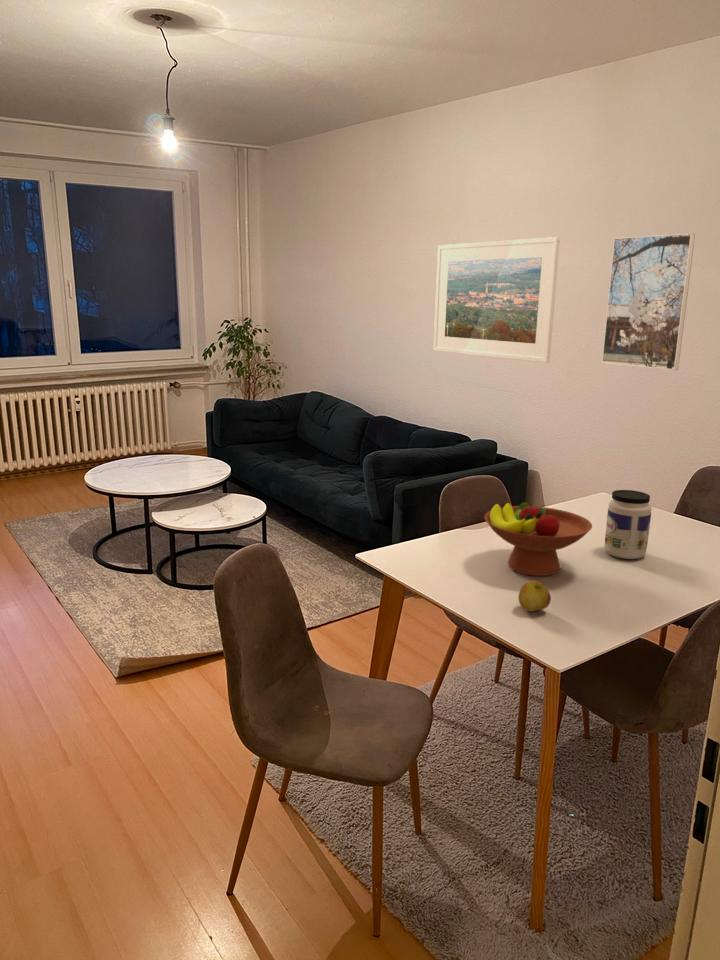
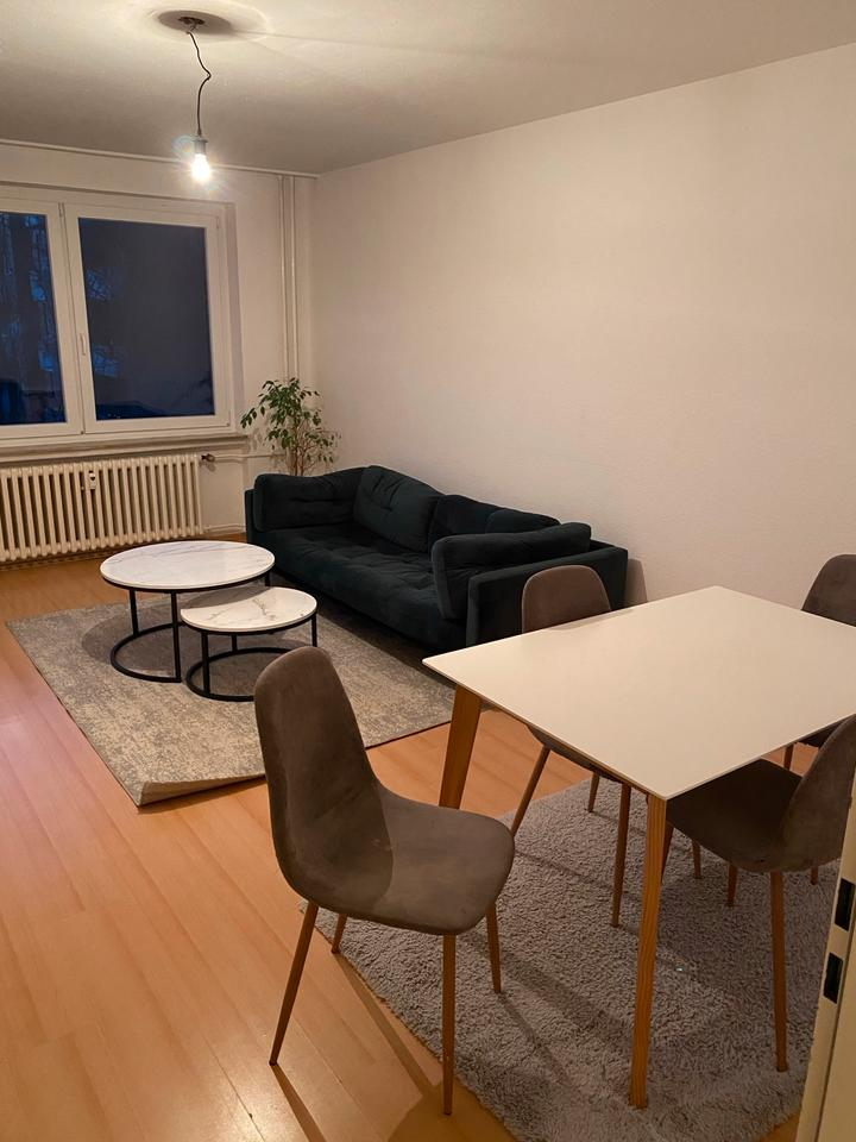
- jar [603,489,652,560]
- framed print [601,232,696,371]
- apple [517,580,552,613]
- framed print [433,236,561,364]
- fruit bowl [483,501,593,577]
